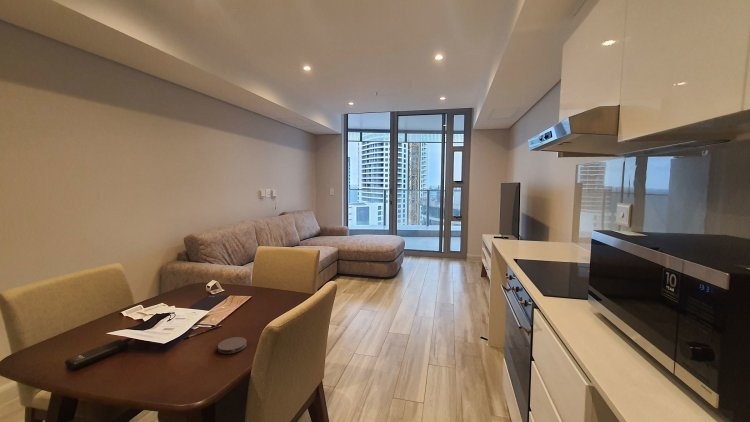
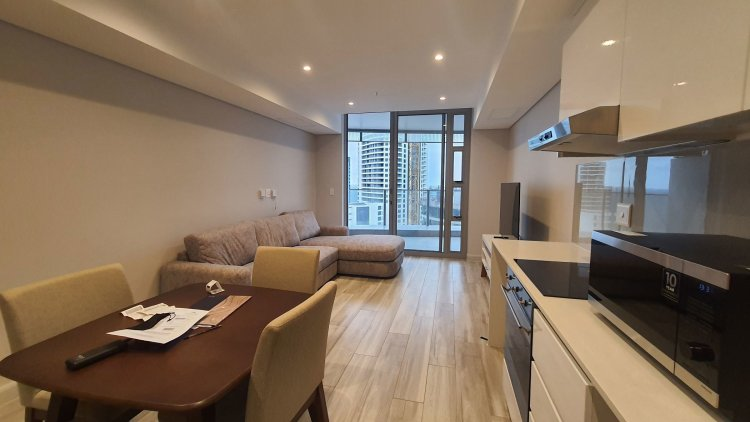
- coaster [217,336,248,355]
